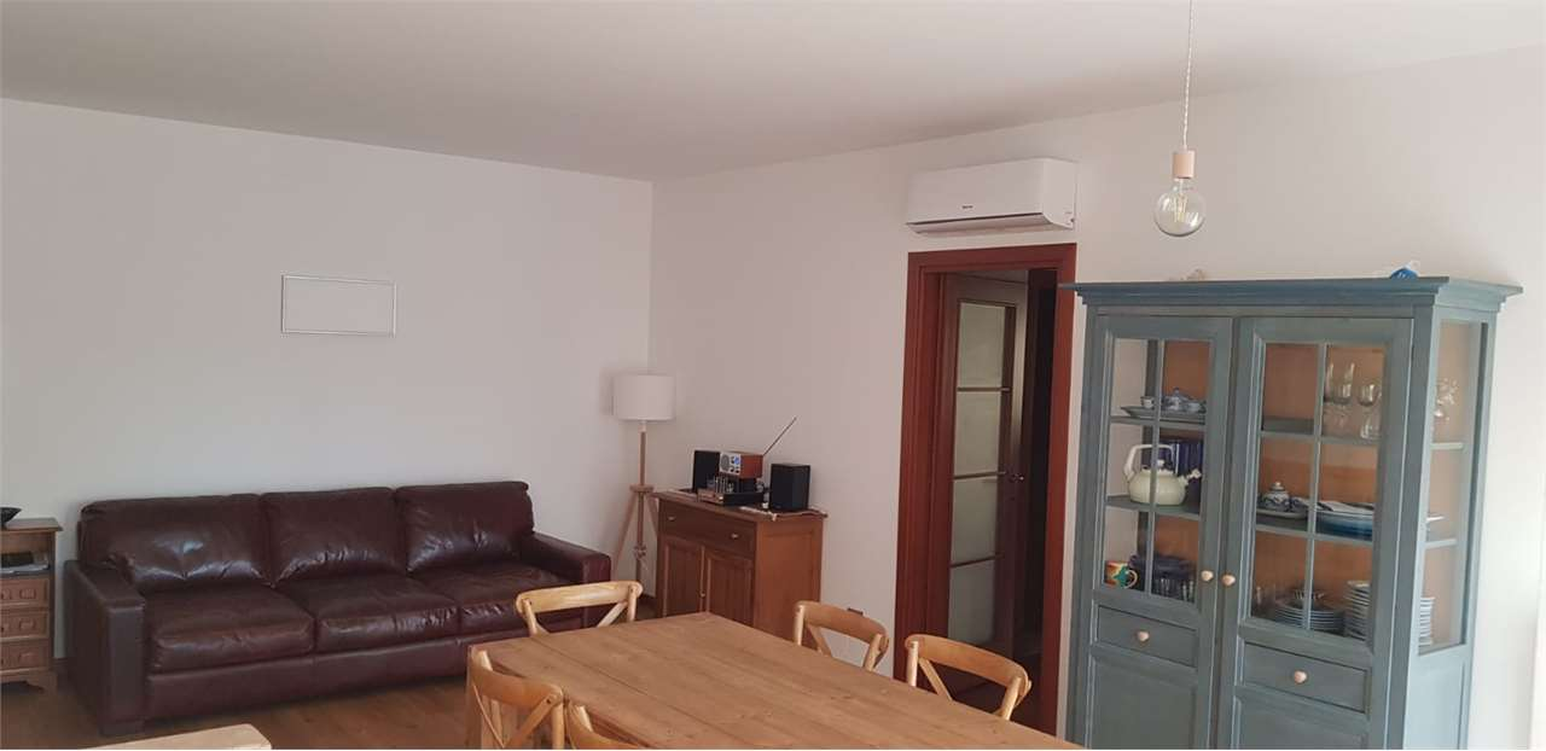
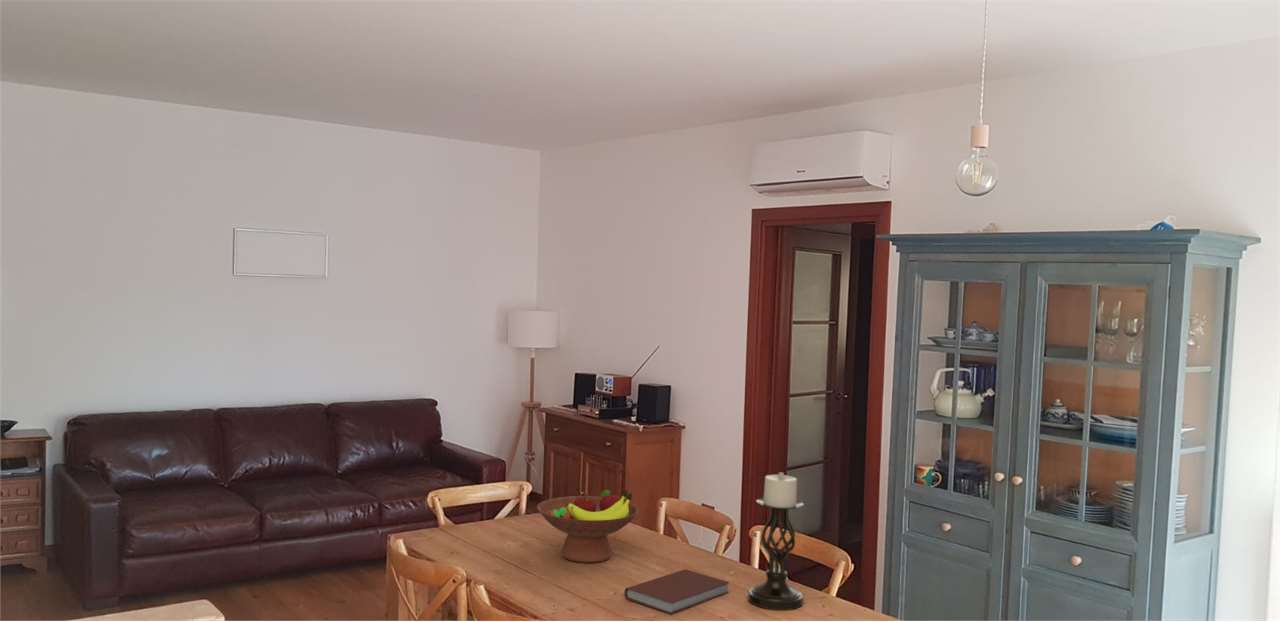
+ candle holder [747,471,805,611]
+ fruit bowl [536,489,640,564]
+ book [624,568,730,615]
